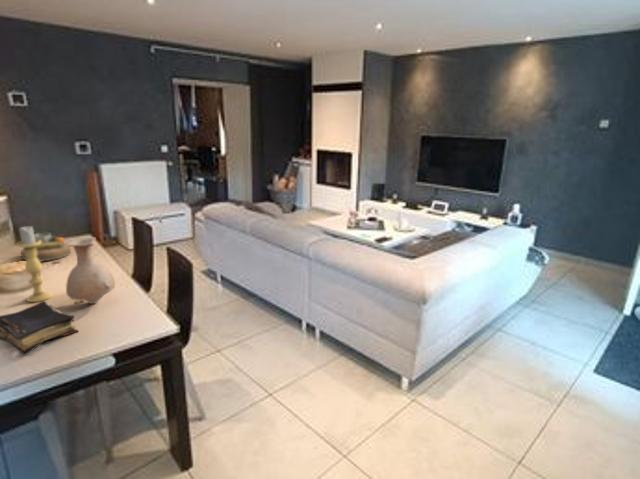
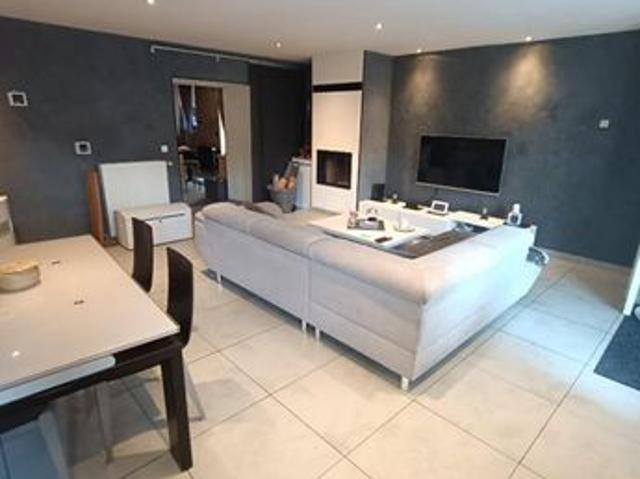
- vase [65,237,116,305]
- candle holder [15,225,53,303]
- book [0,300,79,357]
- decorative bowl [20,230,72,263]
